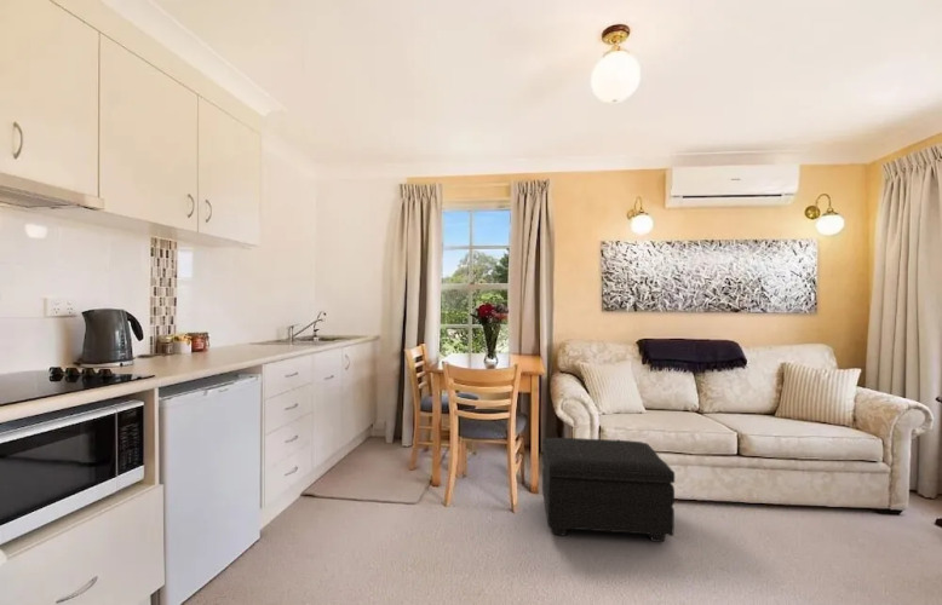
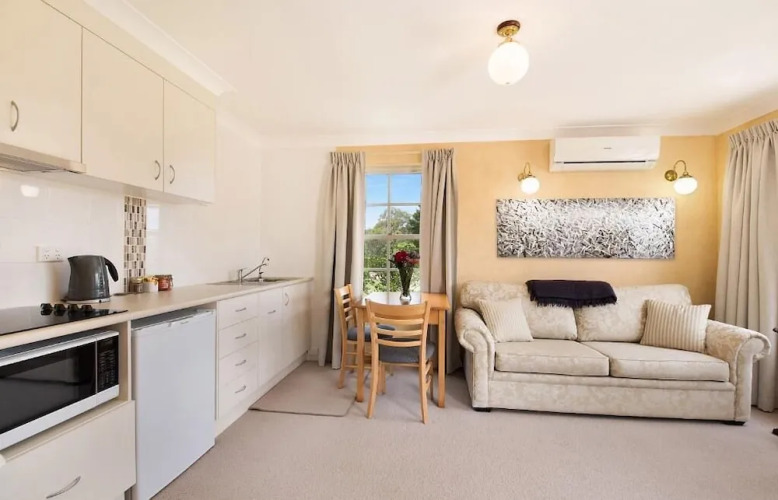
- footstool [541,437,676,543]
